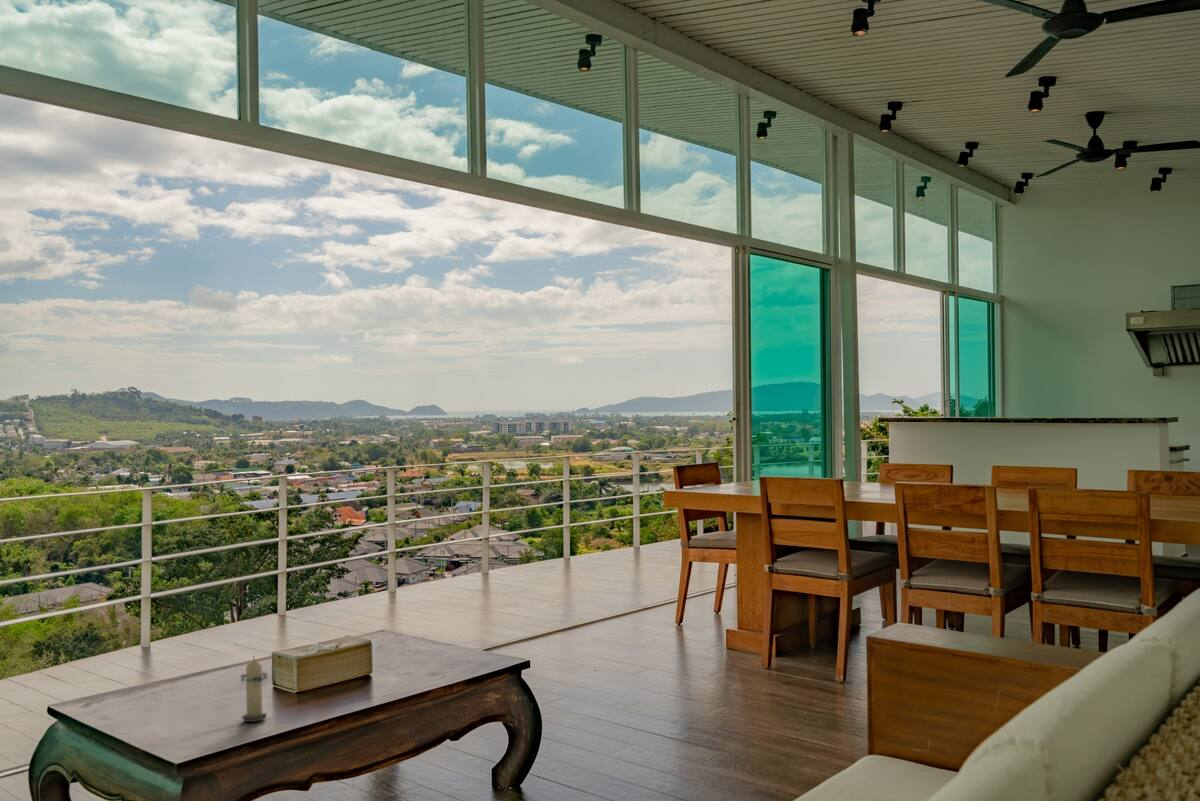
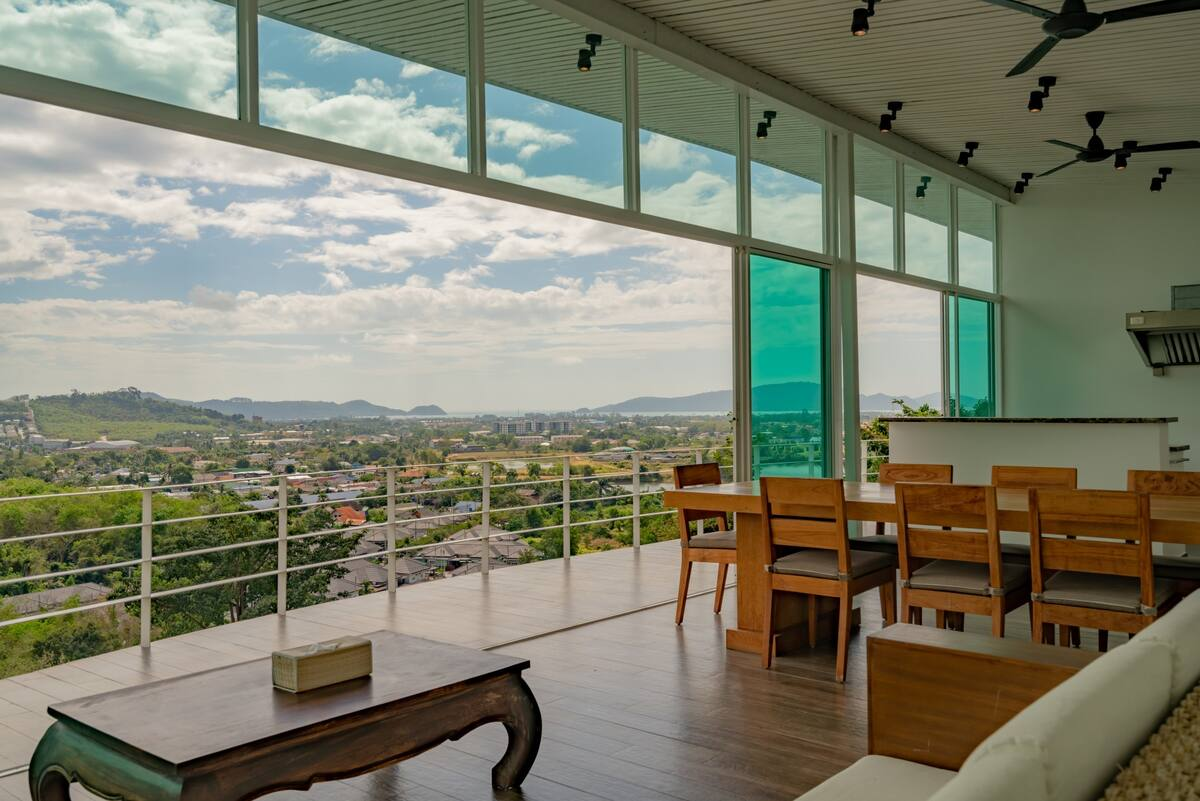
- candle [239,655,269,723]
